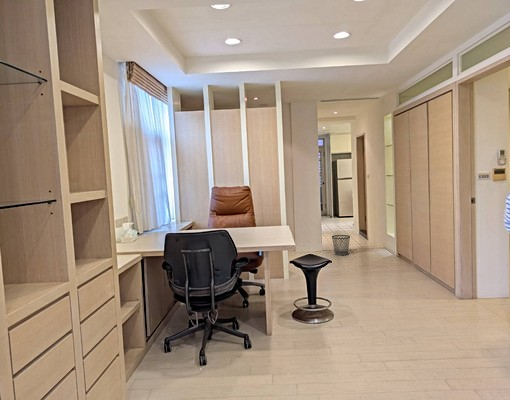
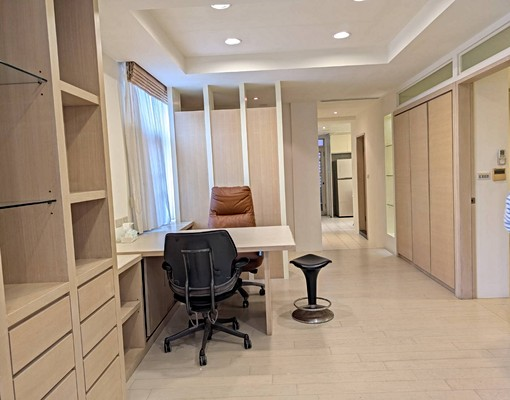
- wastebasket [331,234,351,257]
